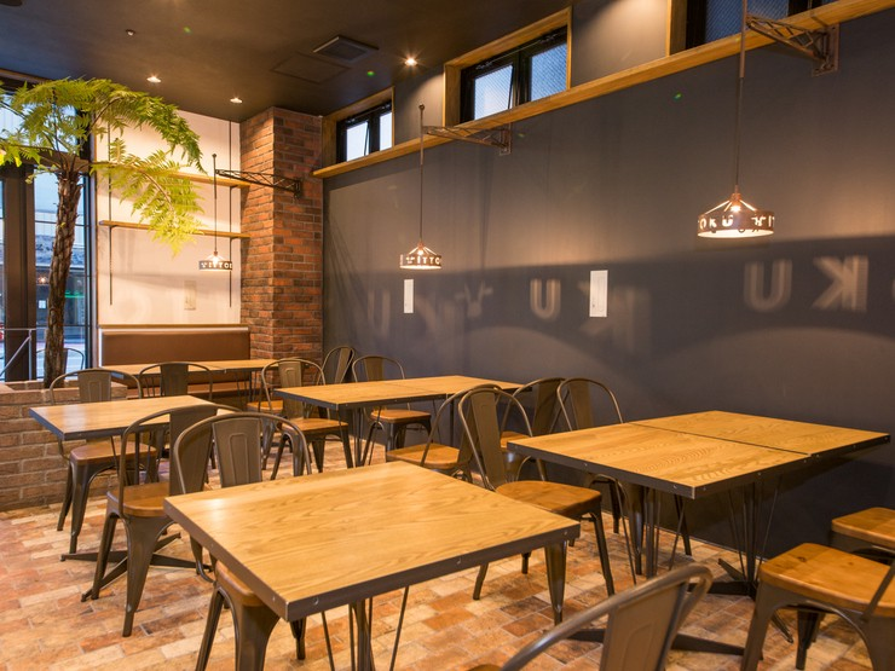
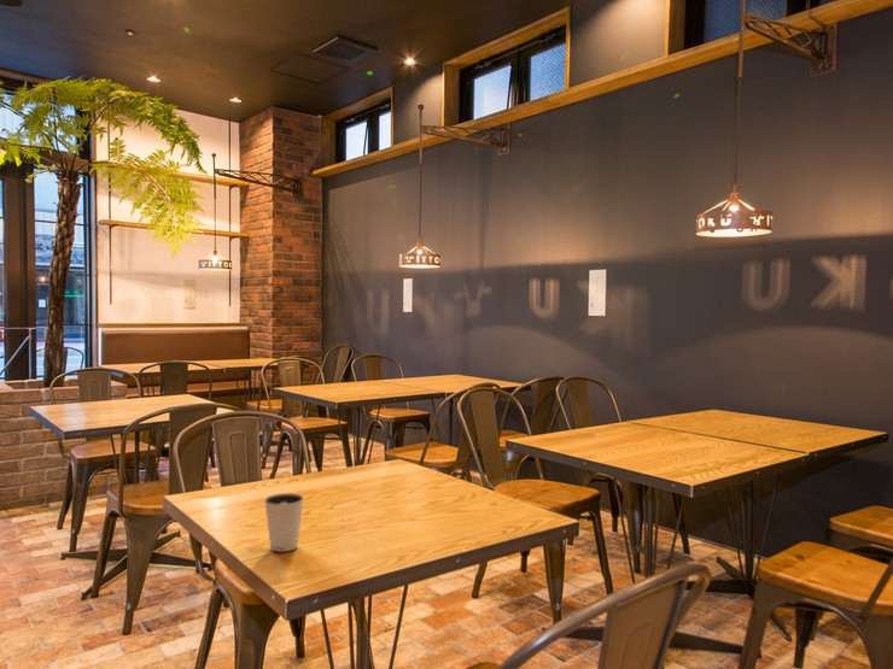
+ dixie cup [263,492,305,552]
